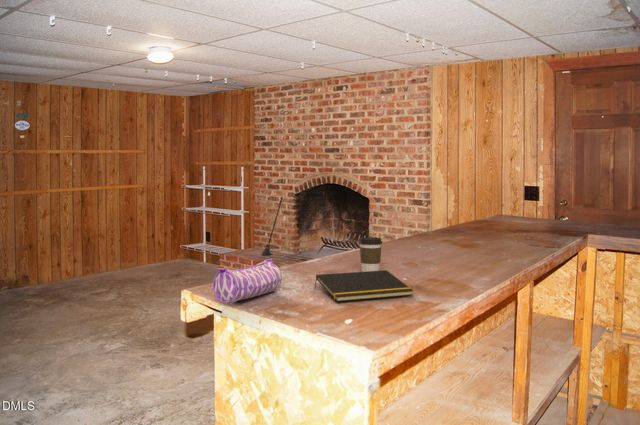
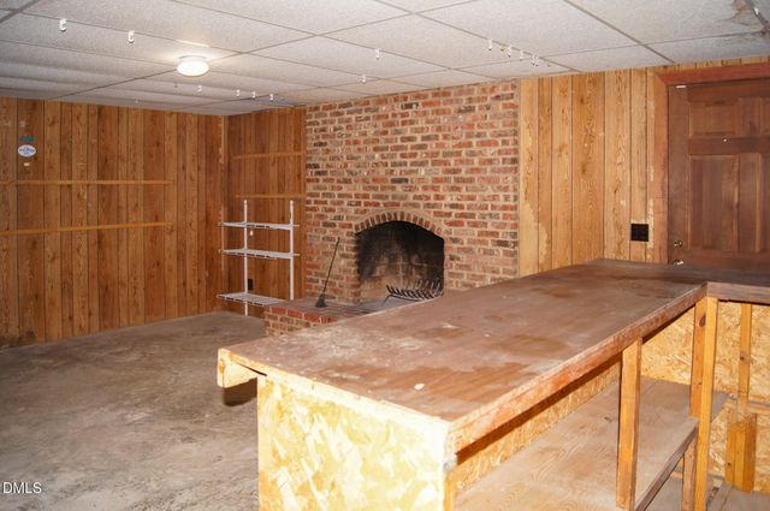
- pencil case [212,258,283,305]
- coffee cup [358,236,383,272]
- notepad [313,269,414,303]
